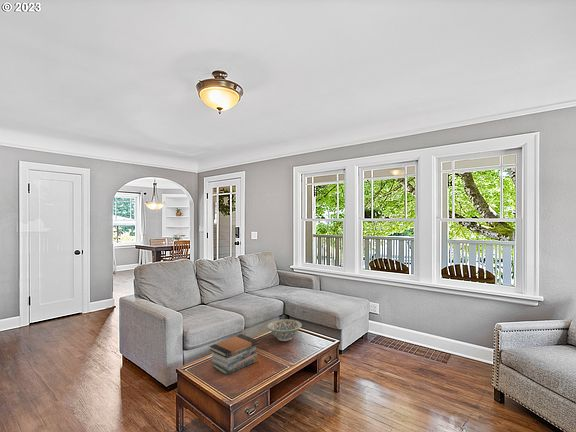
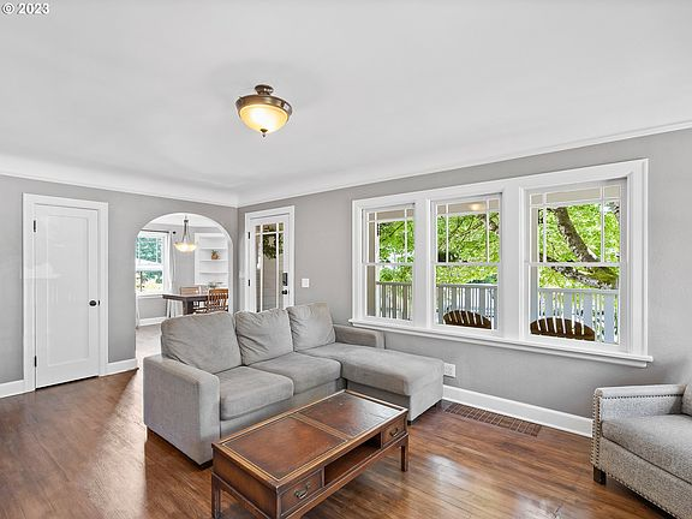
- decorative bowl [266,318,303,342]
- book stack [209,333,259,376]
